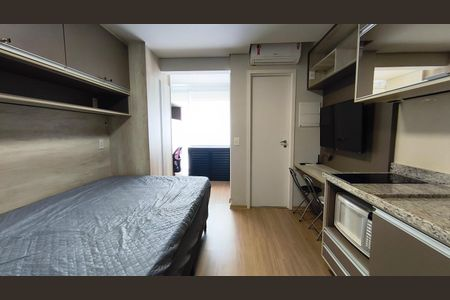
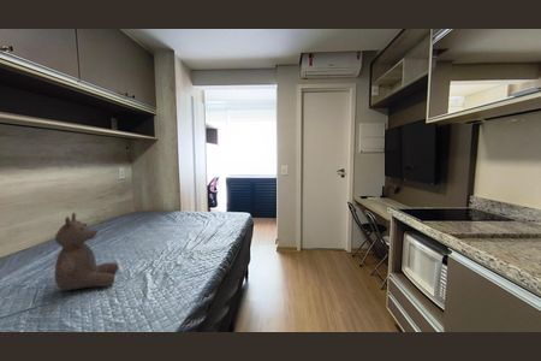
+ bear [54,212,119,291]
